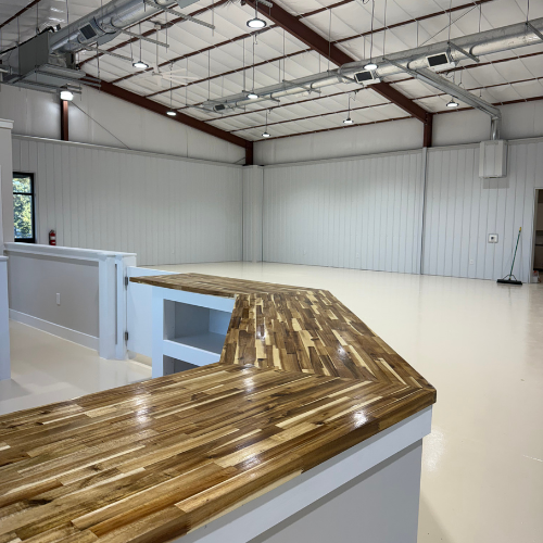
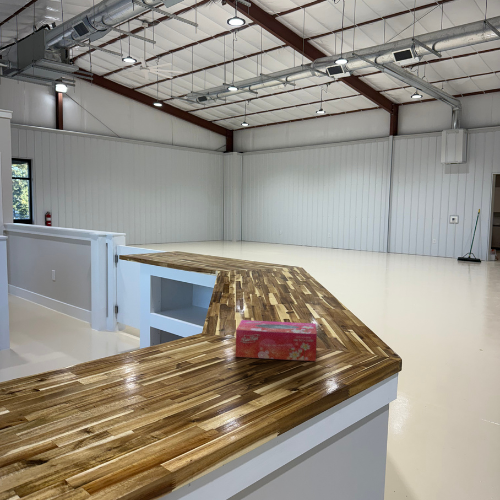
+ tissue box [235,319,318,362]
